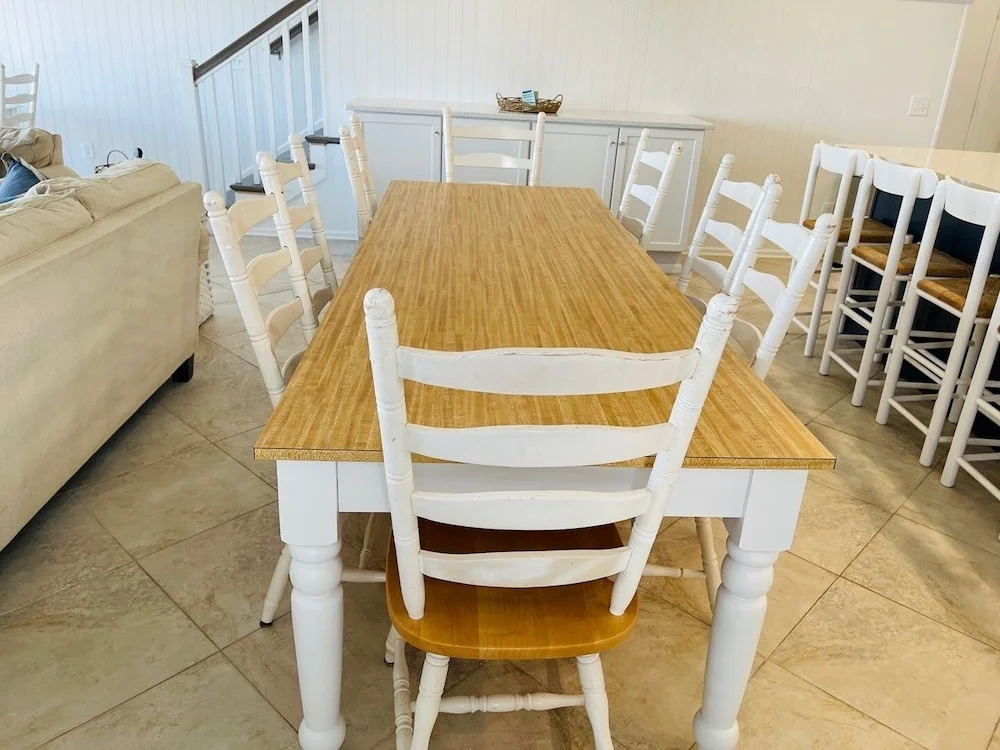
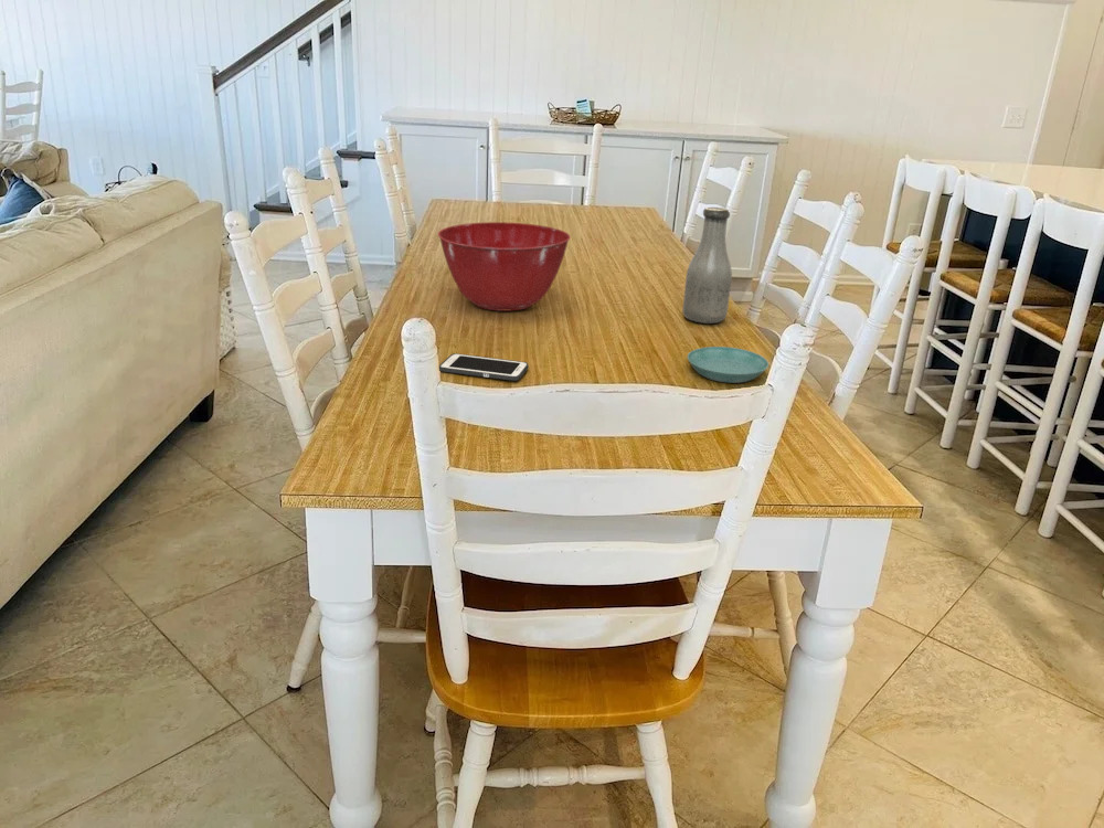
+ mixing bowl [437,221,572,312]
+ saucer [687,346,769,384]
+ bottle [682,206,733,325]
+ cell phone [438,352,530,382]
